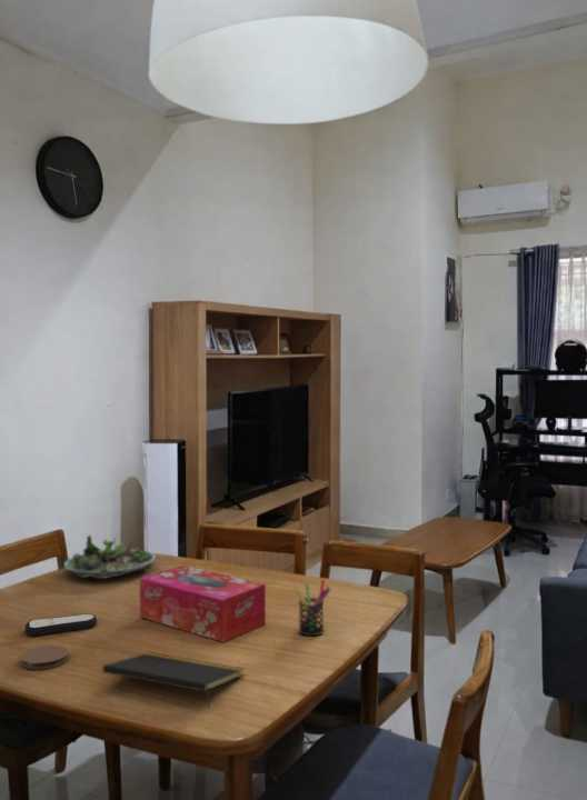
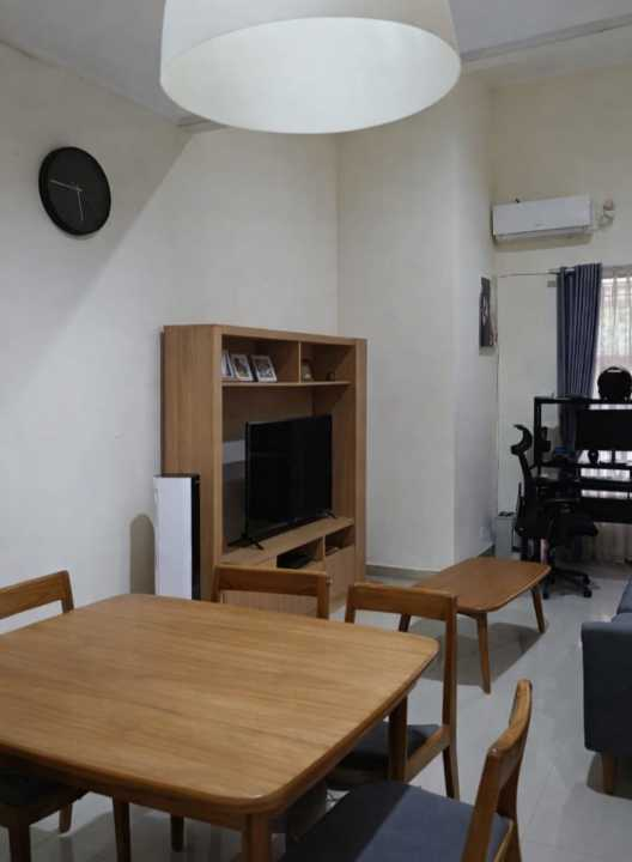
- notepad [102,651,245,710]
- tissue box [139,564,267,643]
- succulent planter [63,533,157,580]
- remote control [24,612,98,637]
- coaster [20,644,70,670]
- pen holder [292,578,331,637]
